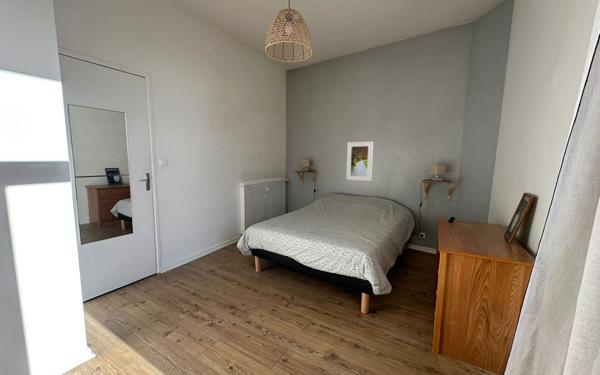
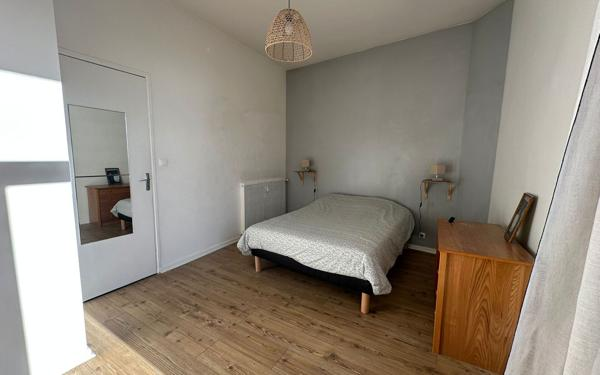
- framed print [345,141,374,182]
